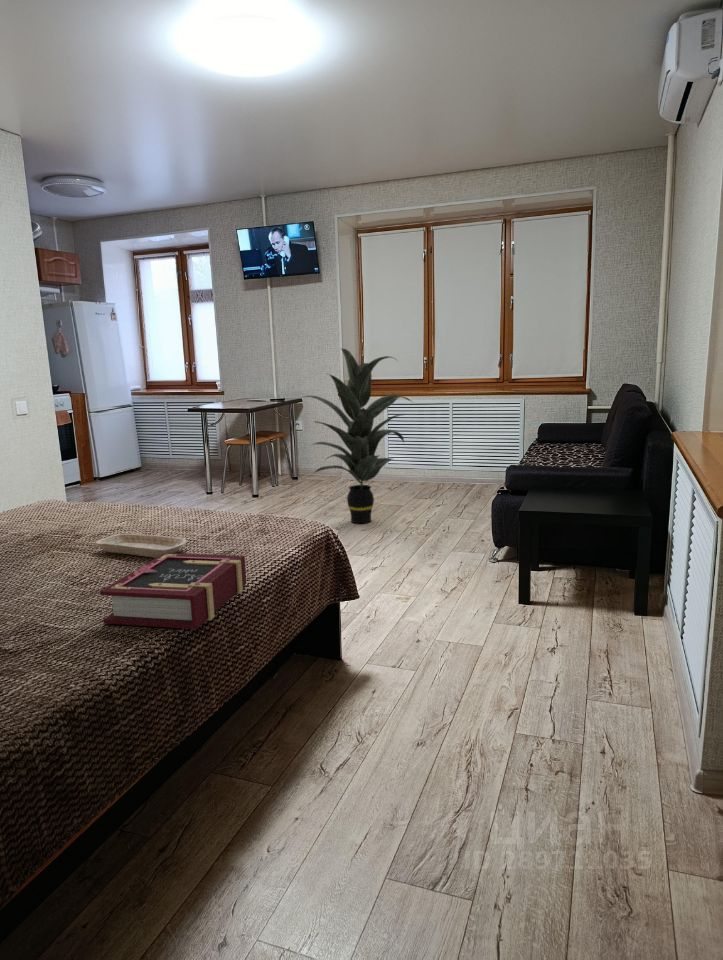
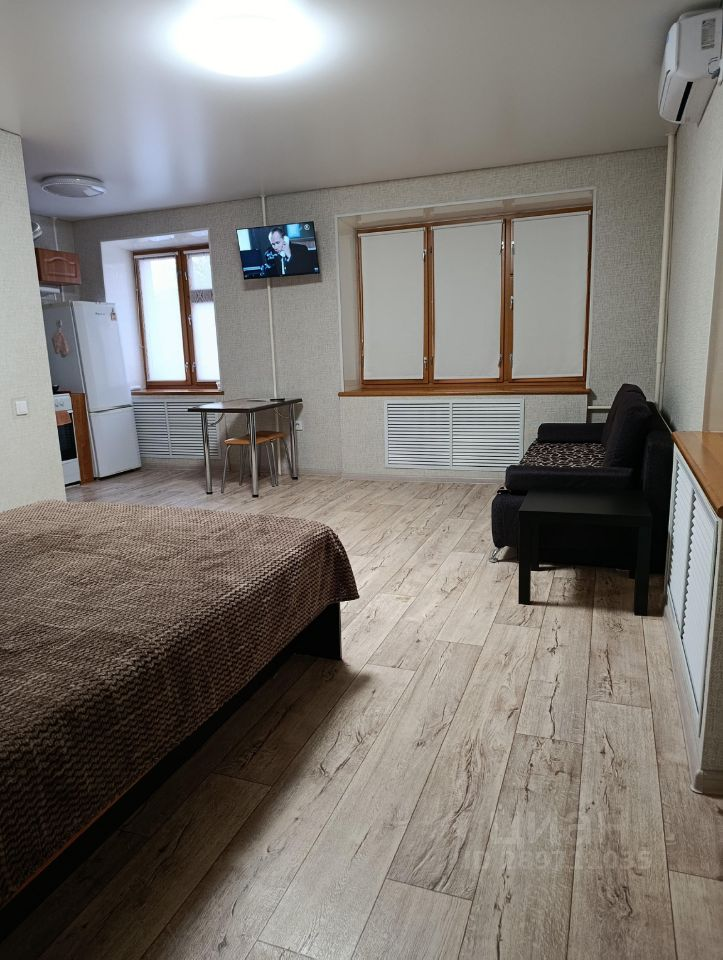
- indoor plant [299,347,414,524]
- book [99,552,247,630]
- tray [94,533,188,559]
